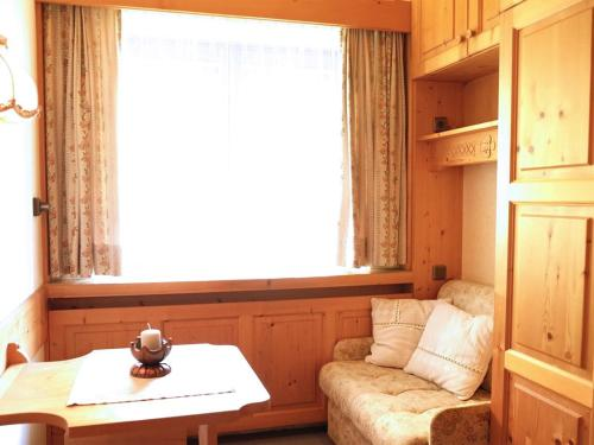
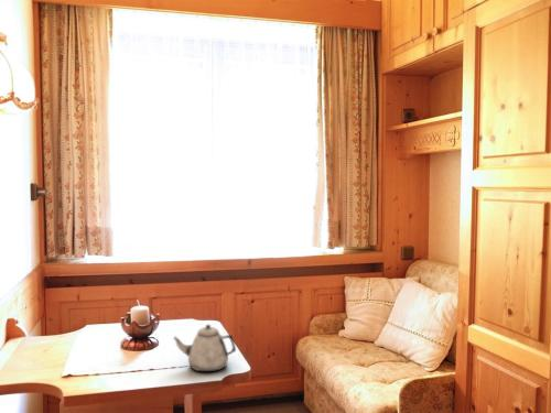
+ teapot [172,324,237,372]
